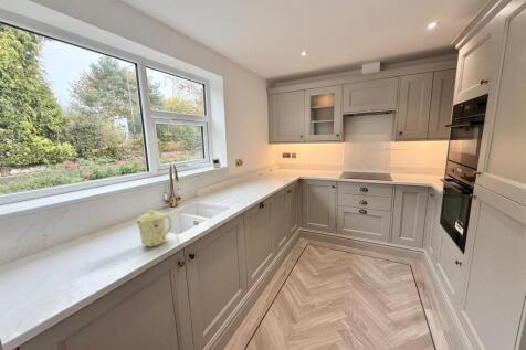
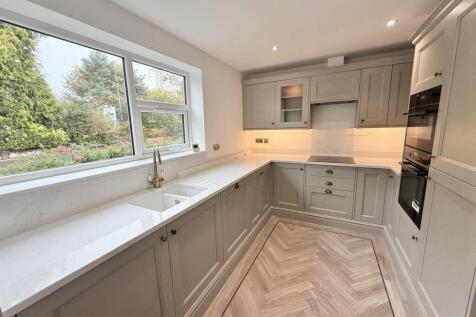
- mug [134,209,172,248]
